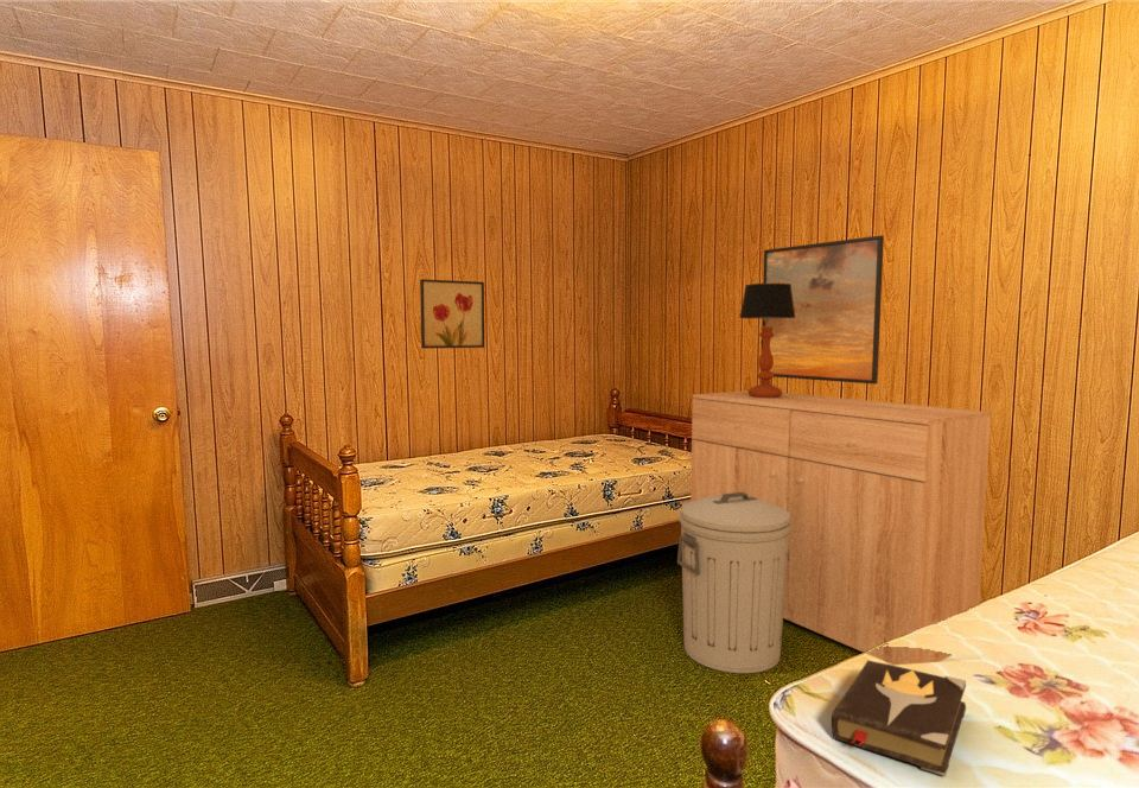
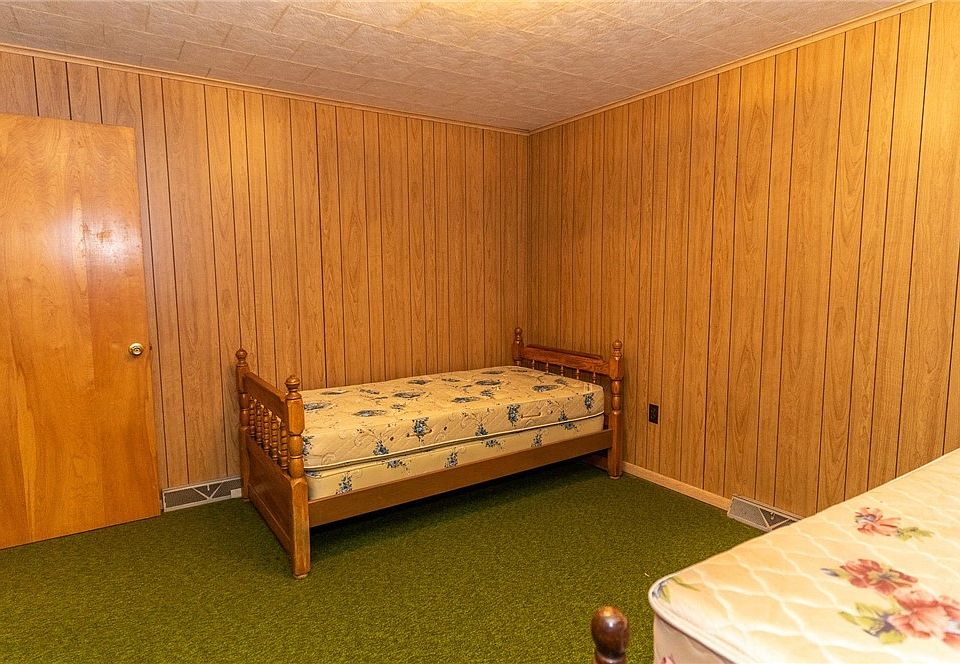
- hardback book [831,659,967,777]
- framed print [759,234,885,385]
- table lamp [738,282,796,398]
- dresser [689,389,992,666]
- wall art [419,278,485,350]
- trash can [676,493,791,674]
